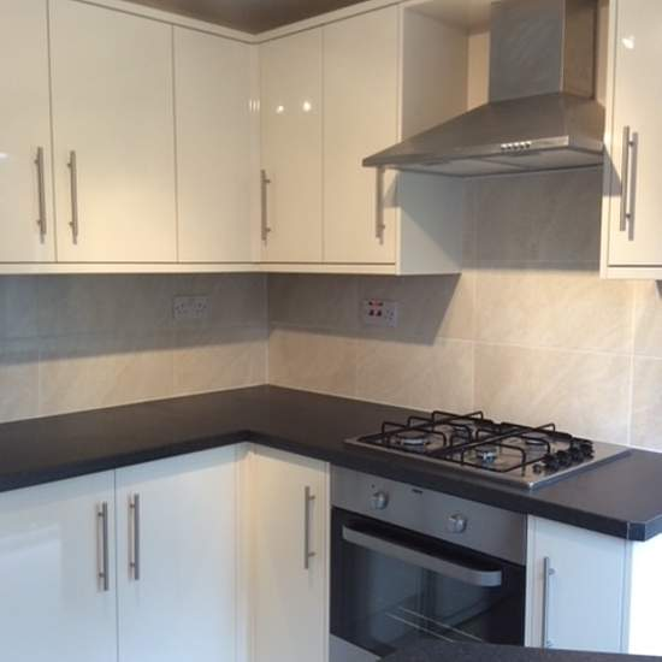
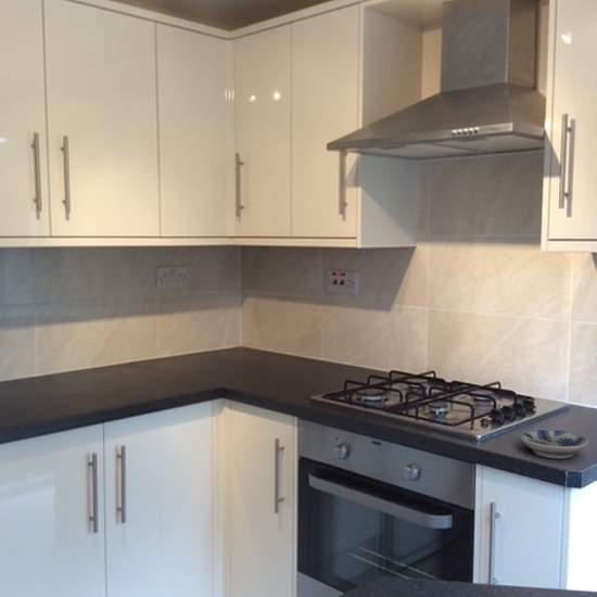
+ bowl [519,428,589,460]
